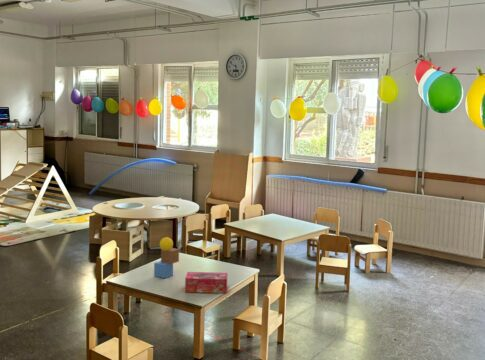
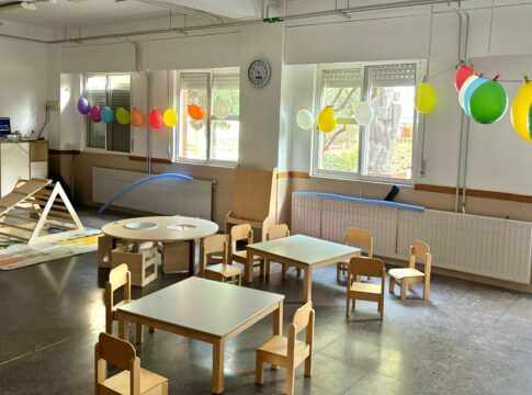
- tissue box [184,271,228,294]
- toy blocks [153,236,180,279]
